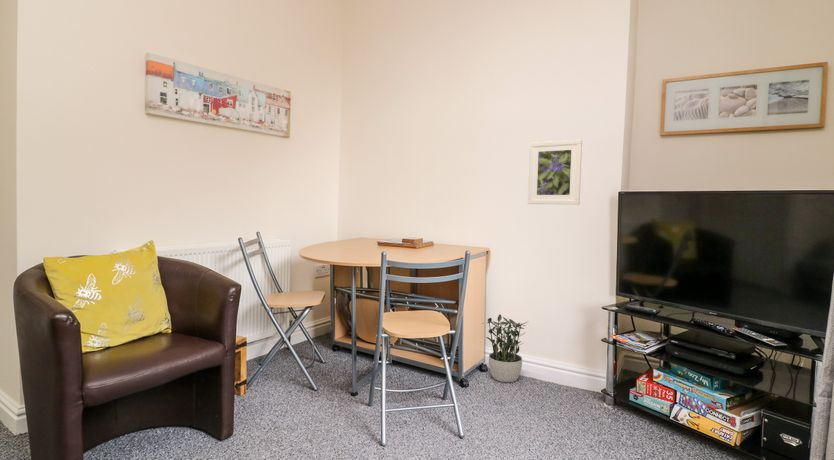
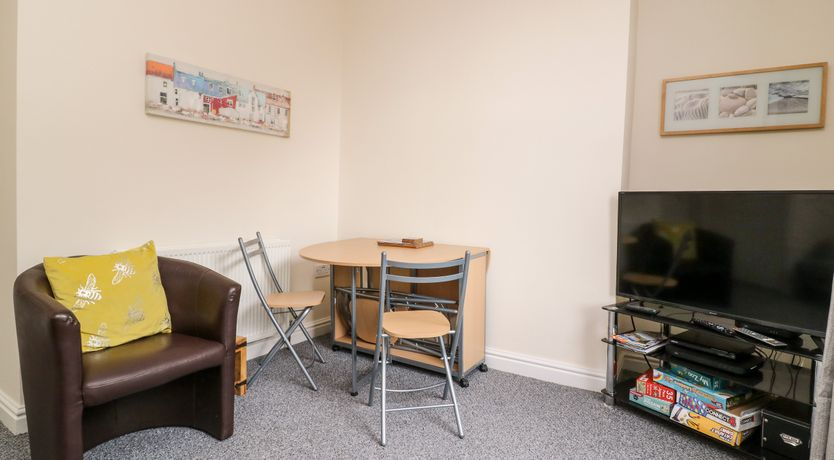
- potted plant [480,313,530,383]
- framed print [527,139,583,206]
